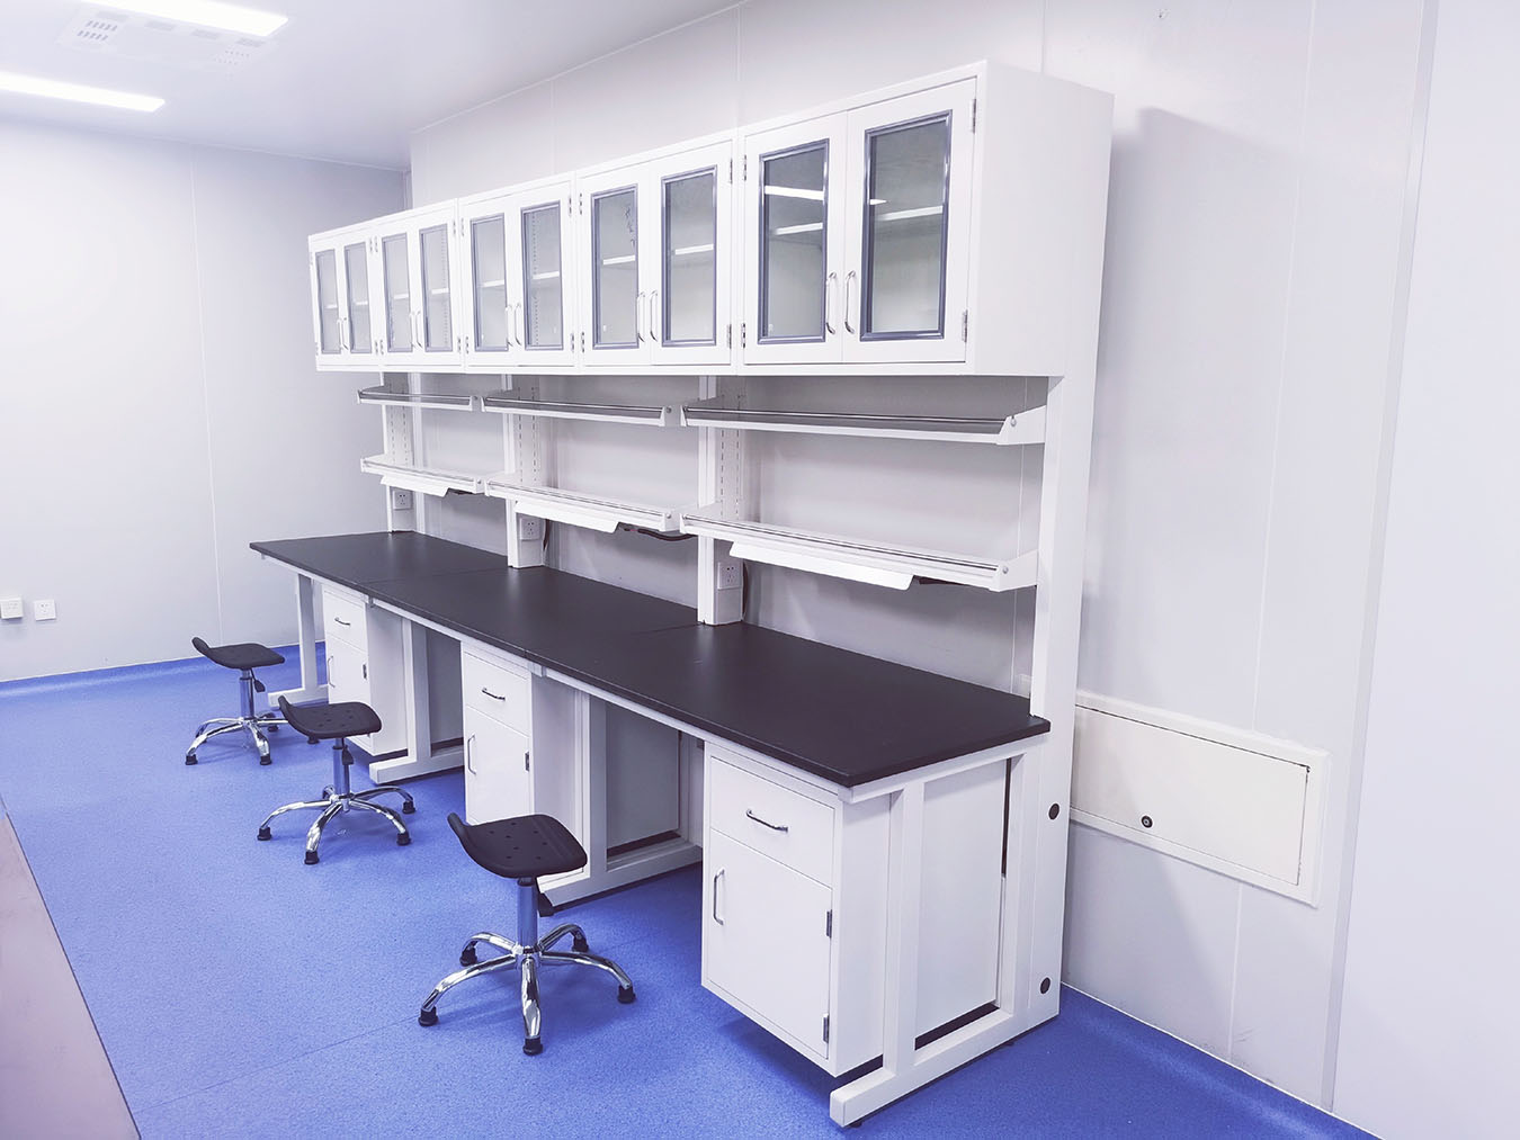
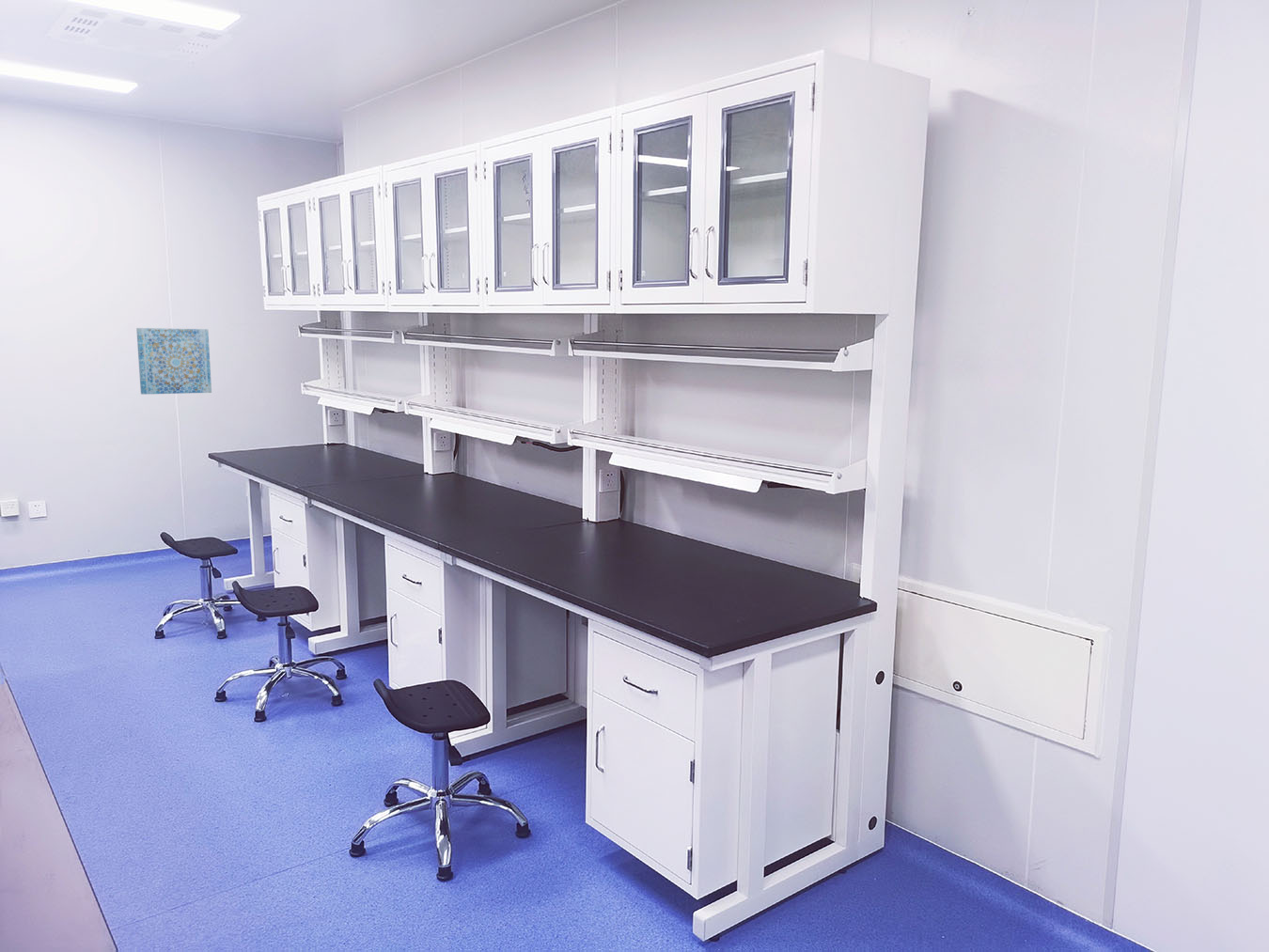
+ wall art [135,327,212,396]
